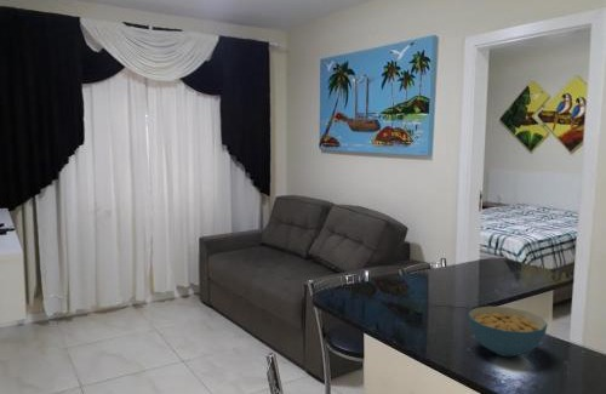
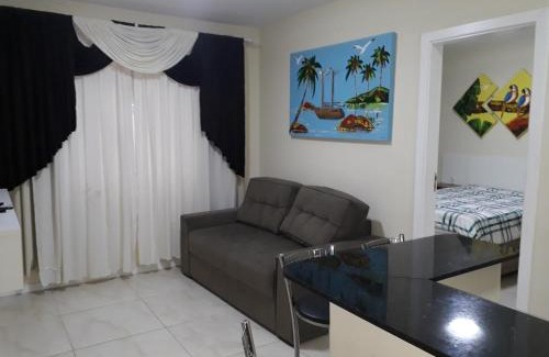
- cereal bowl [468,306,549,358]
